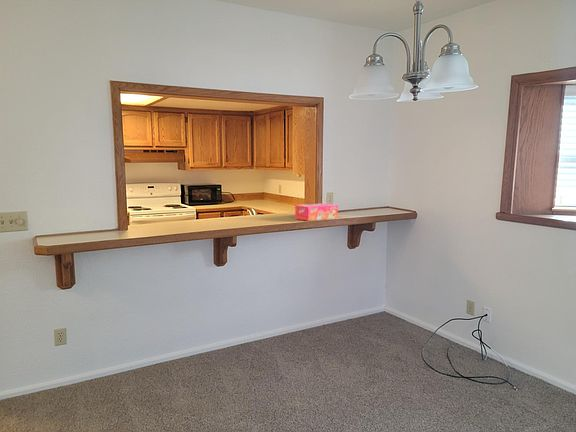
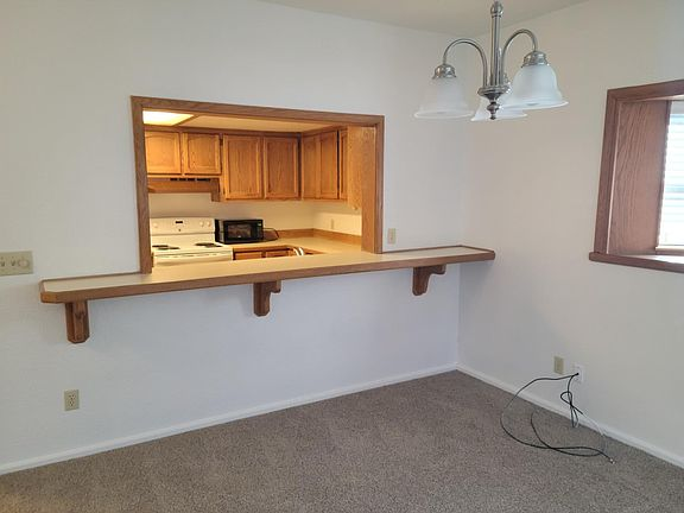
- tissue box [294,203,339,222]
